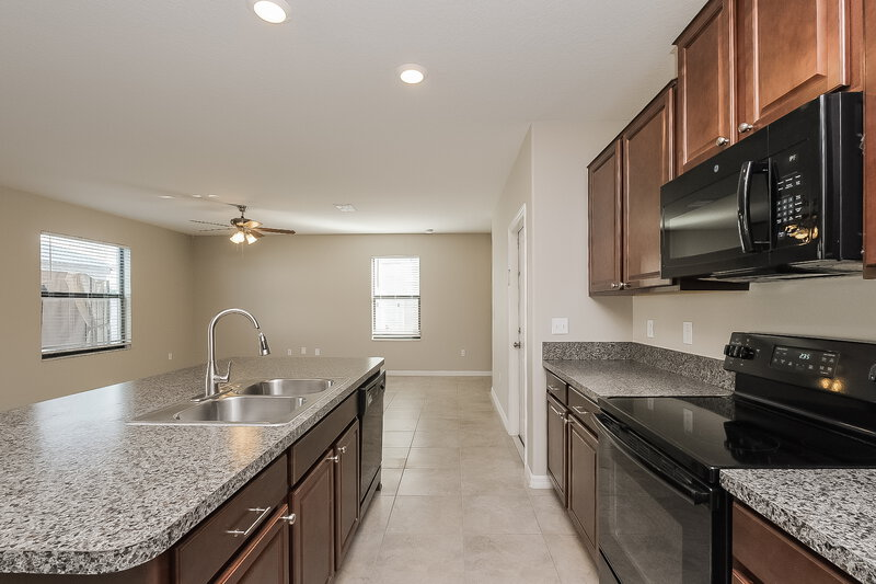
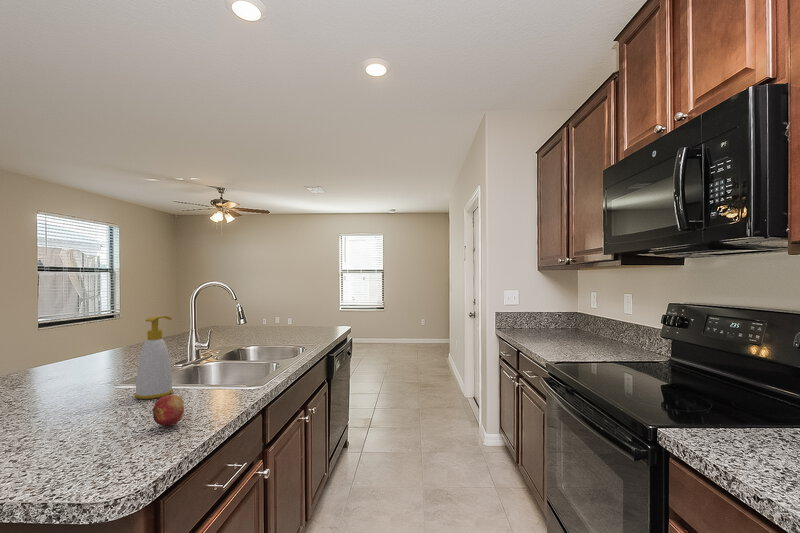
+ soap bottle [134,315,174,400]
+ fruit [151,394,185,427]
